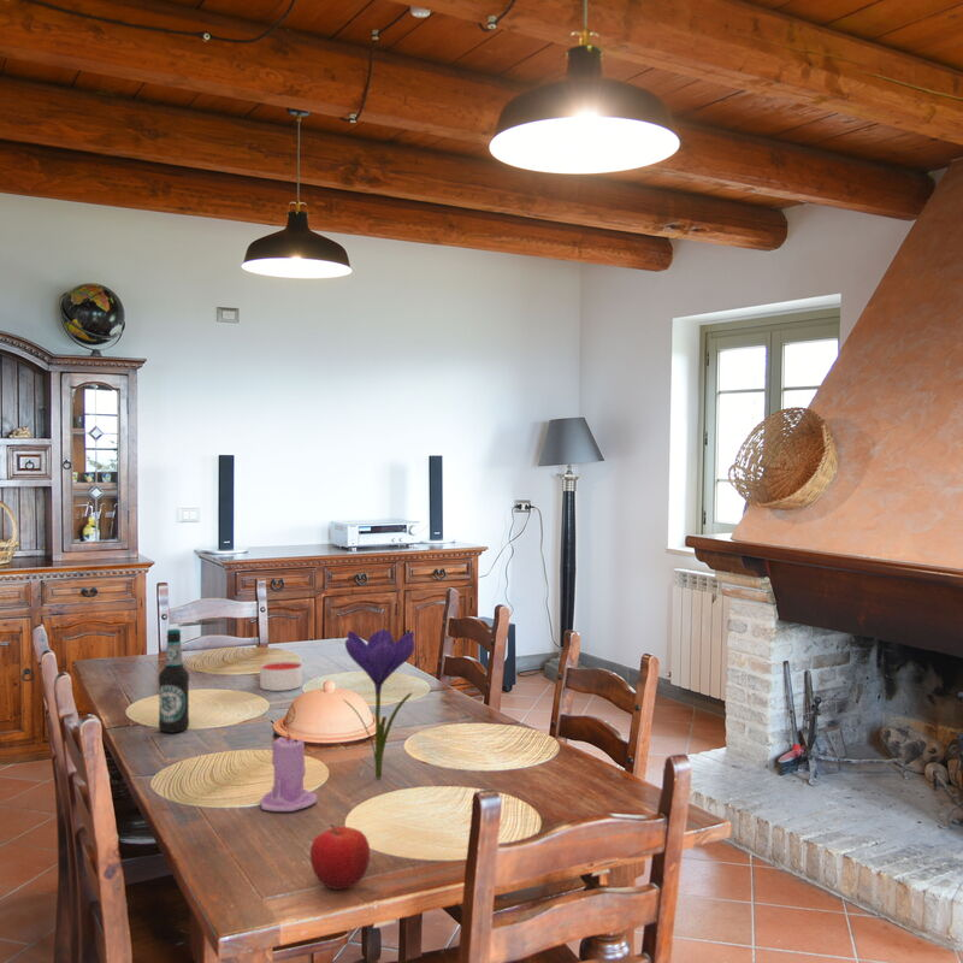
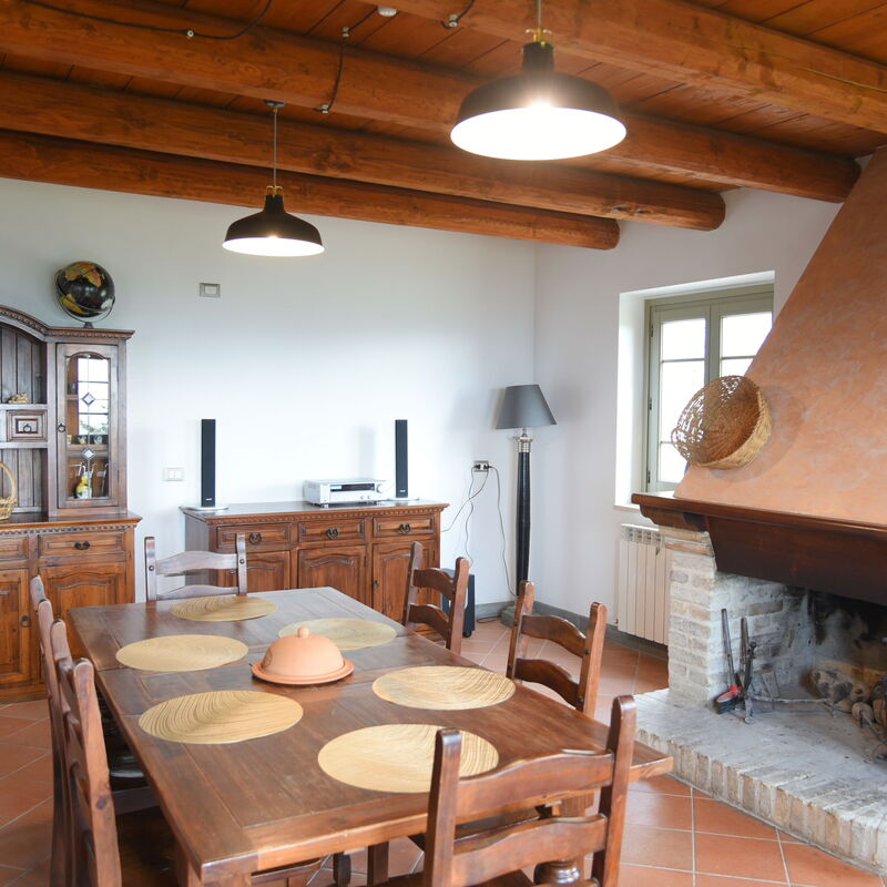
- candle [259,729,318,813]
- fruit [309,823,371,891]
- bottle [158,627,190,734]
- candle [259,660,303,692]
- flower [342,628,415,780]
